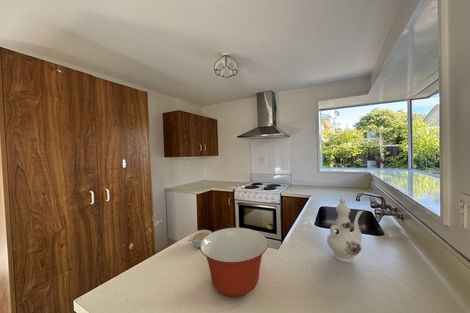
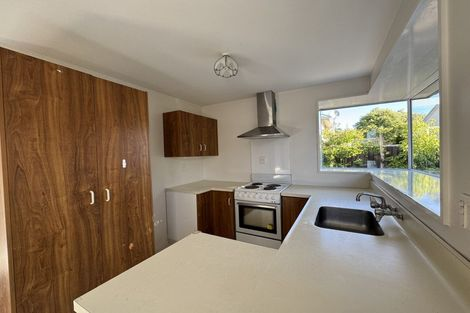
- mixing bowl [199,227,269,298]
- chinaware [326,197,364,263]
- legume [187,229,213,249]
